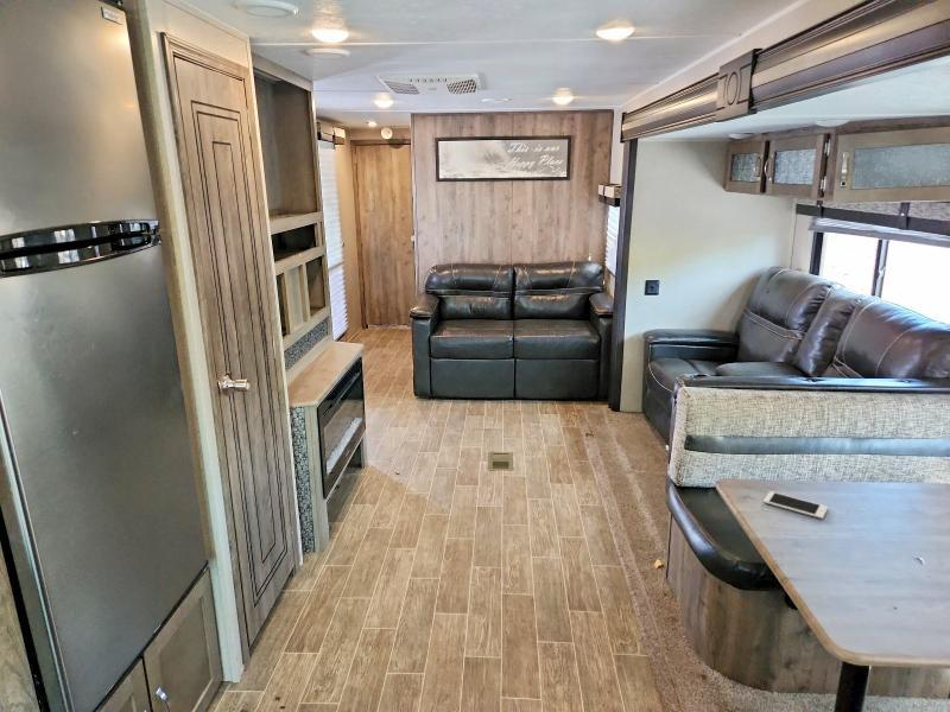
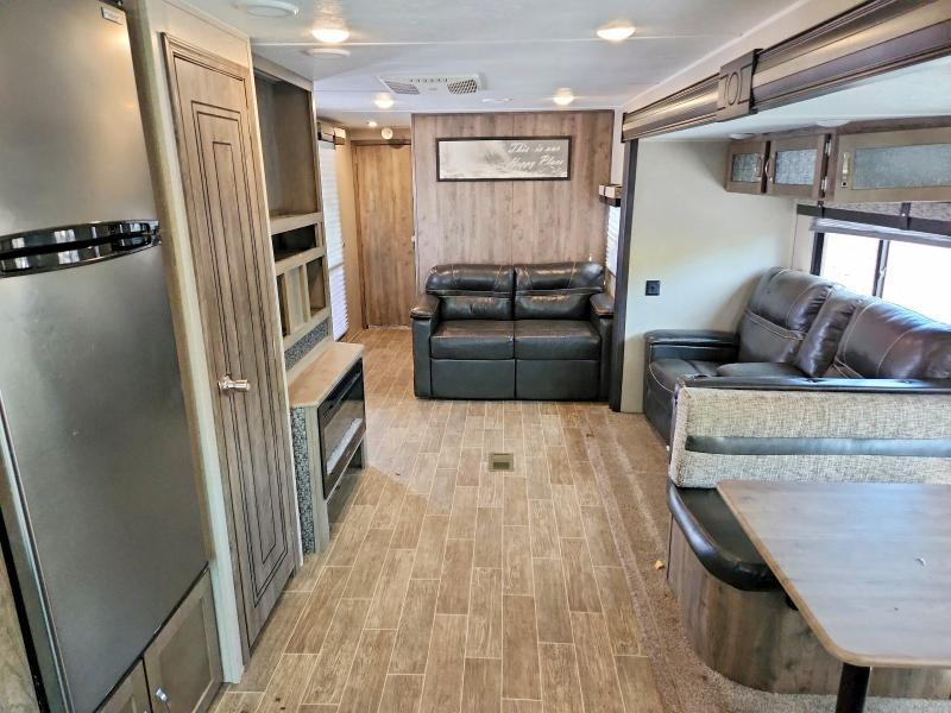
- cell phone [762,490,829,520]
